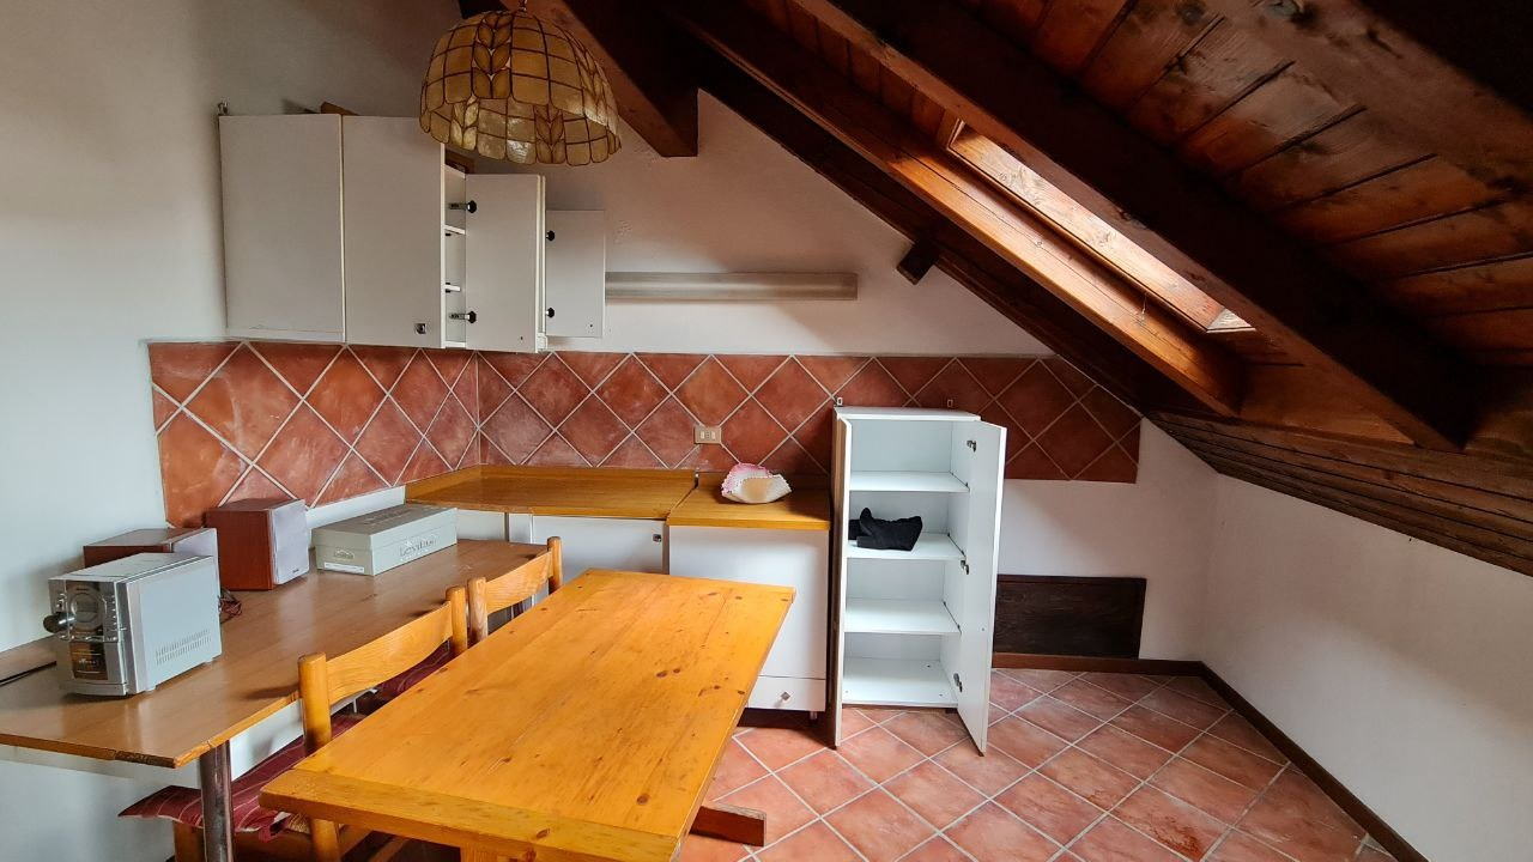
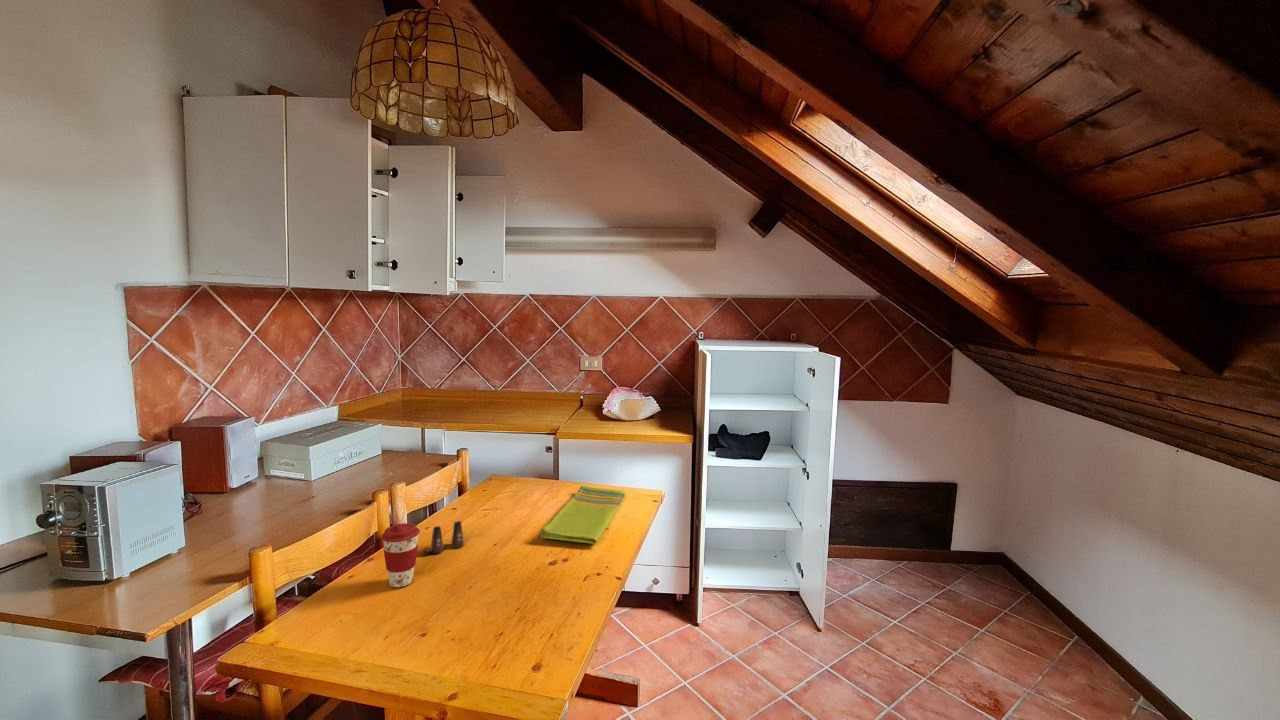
+ coffee cup [380,522,421,588]
+ dish towel [540,484,626,545]
+ salt shaker [421,520,465,556]
